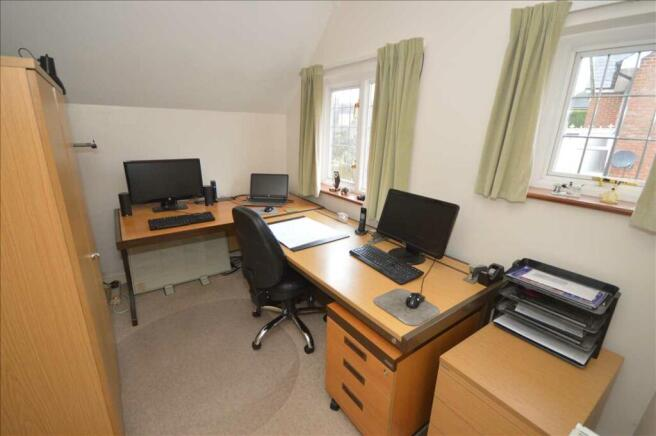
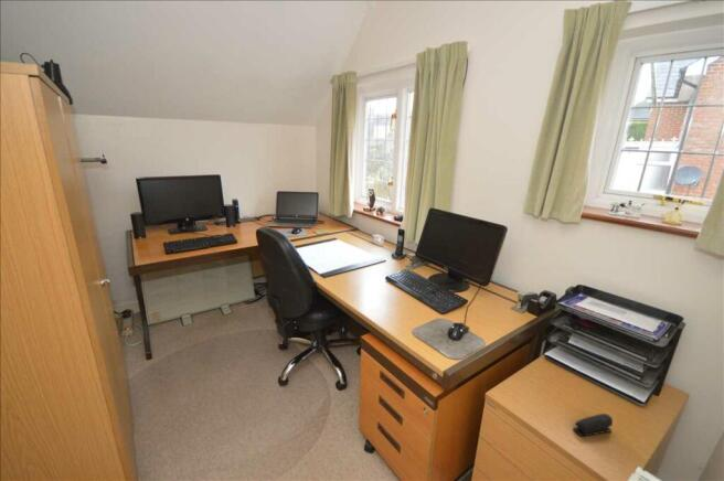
+ stapler [572,413,614,438]
